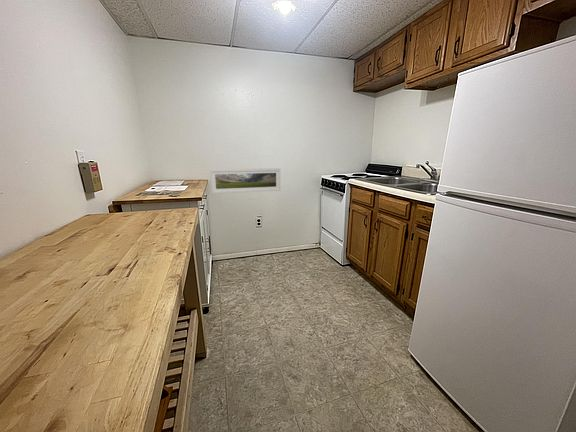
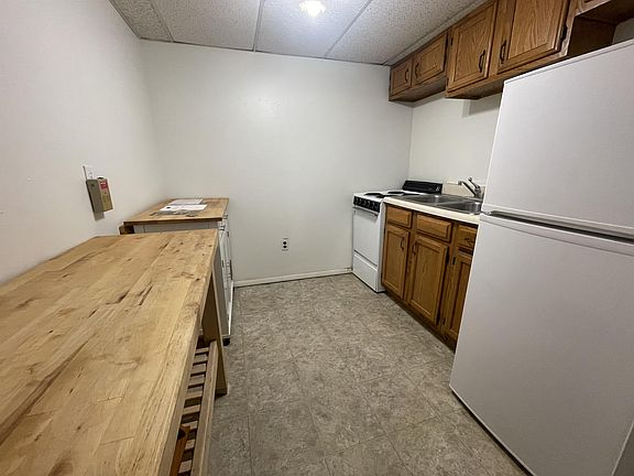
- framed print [209,167,281,195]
